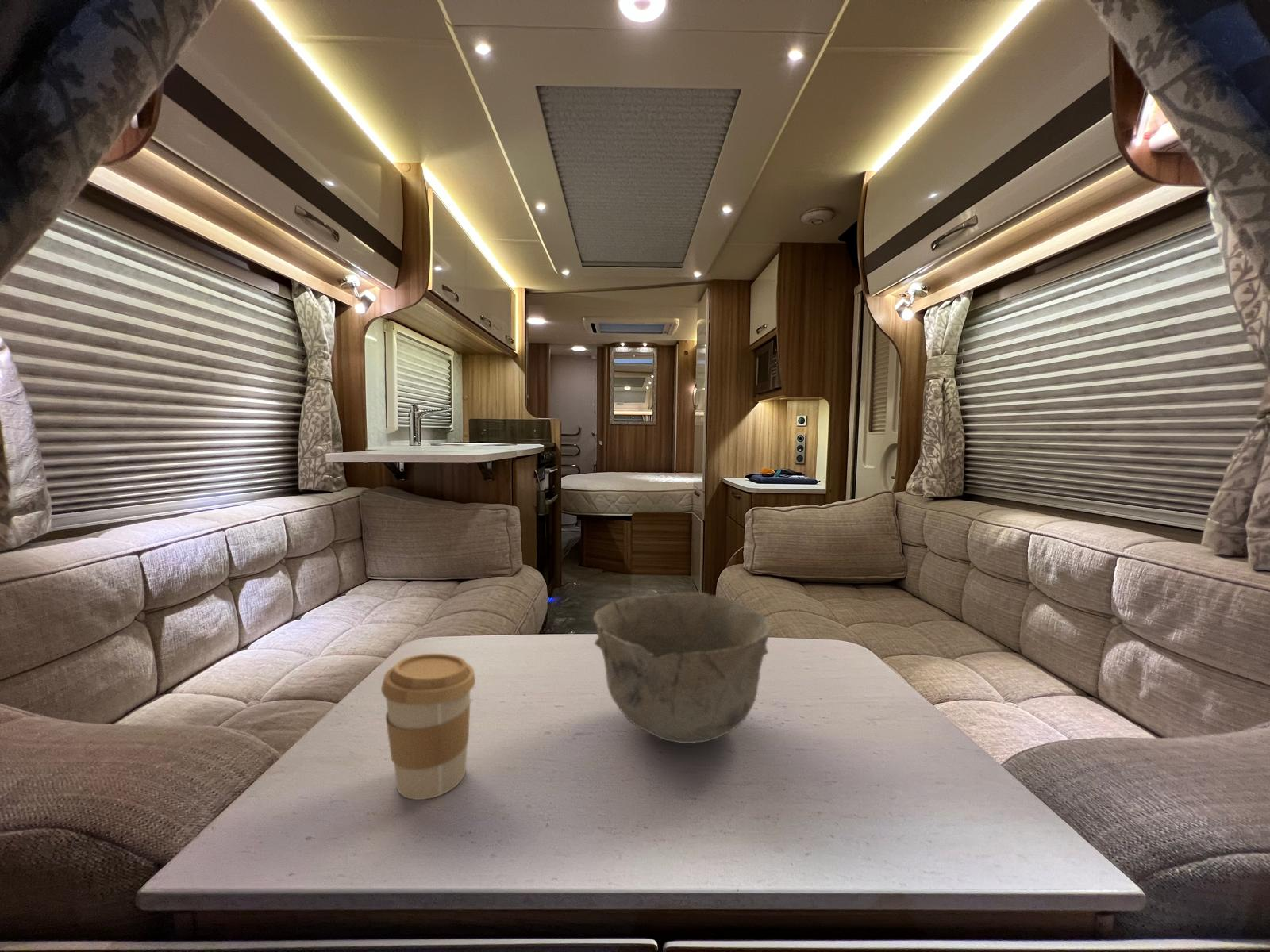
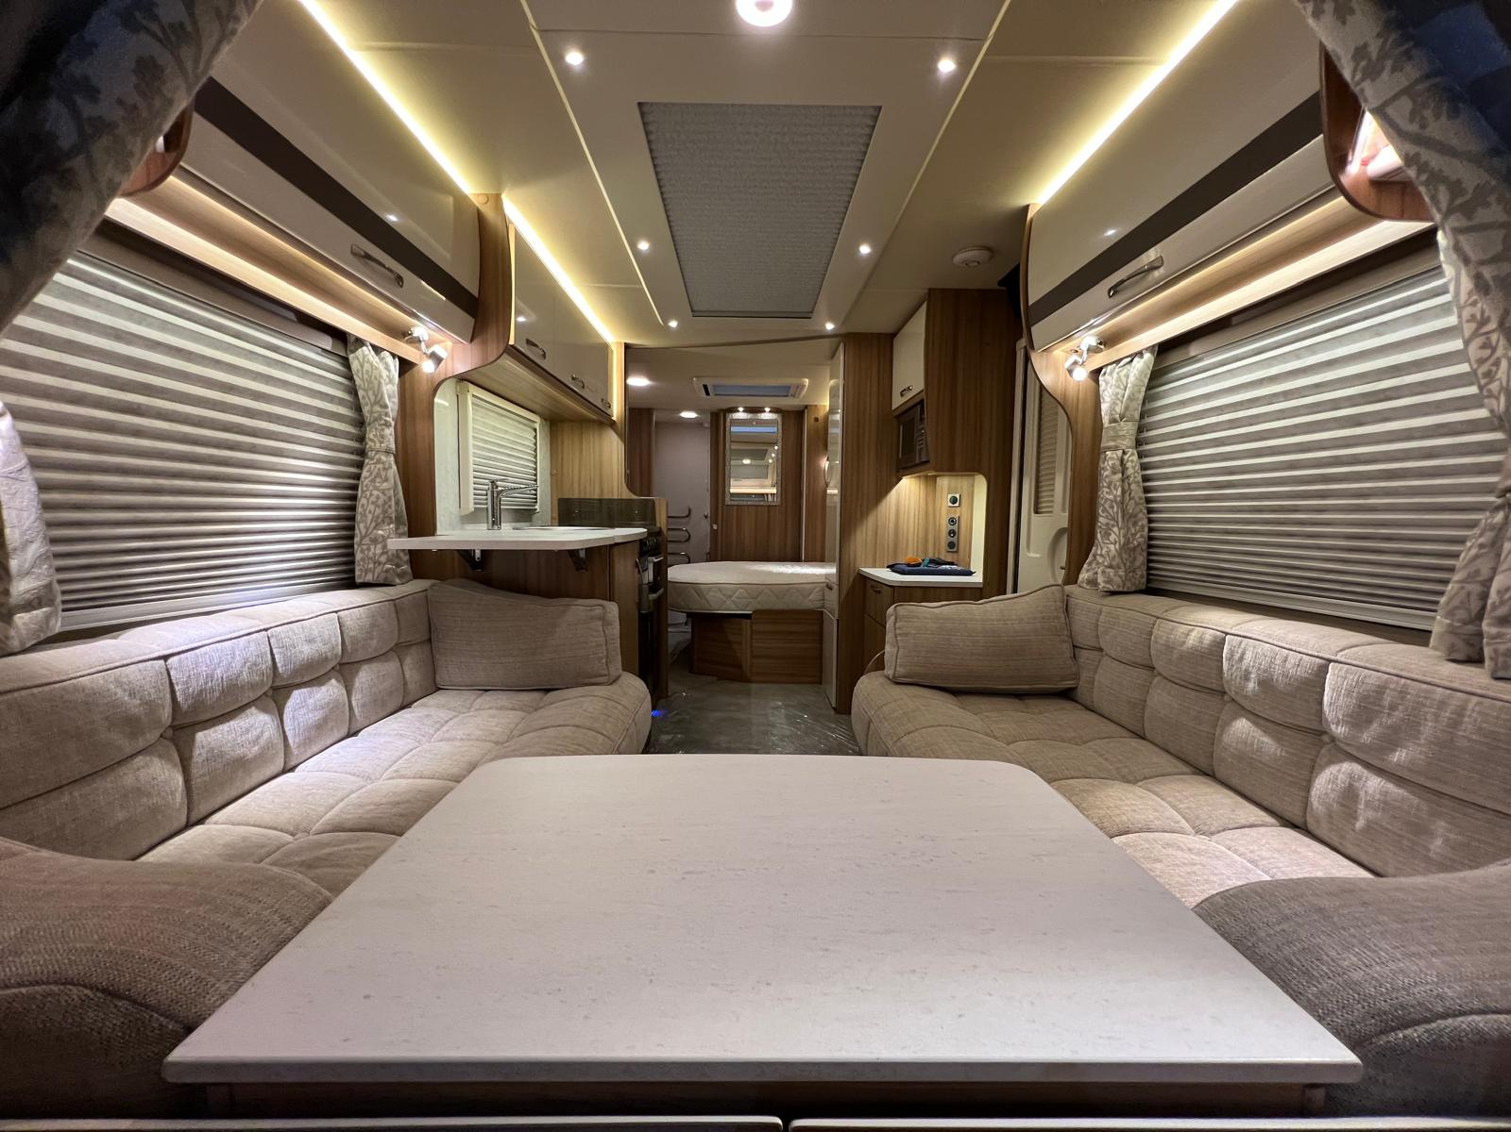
- bowl [593,591,772,744]
- coffee cup [380,653,476,800]
